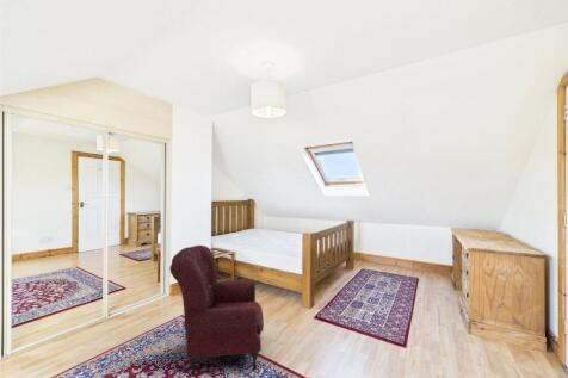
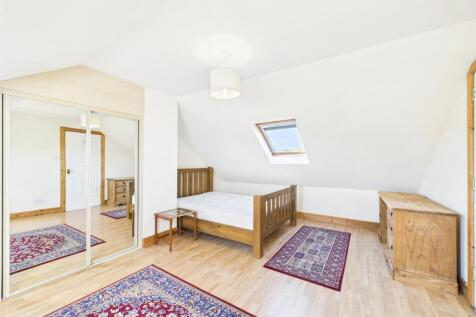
- armchair [169,244,265,377]
